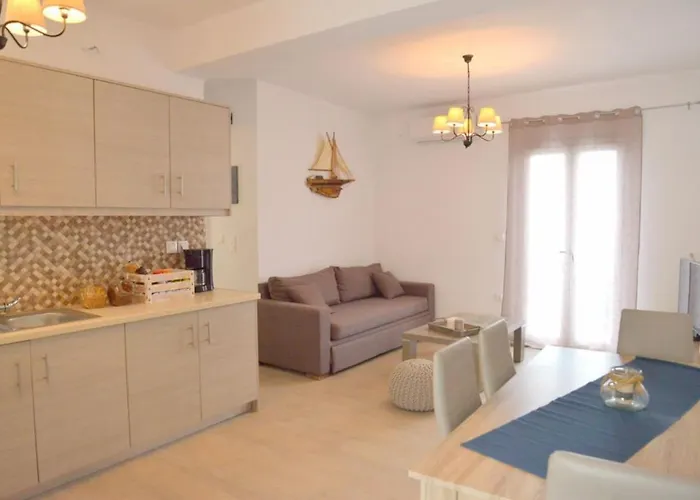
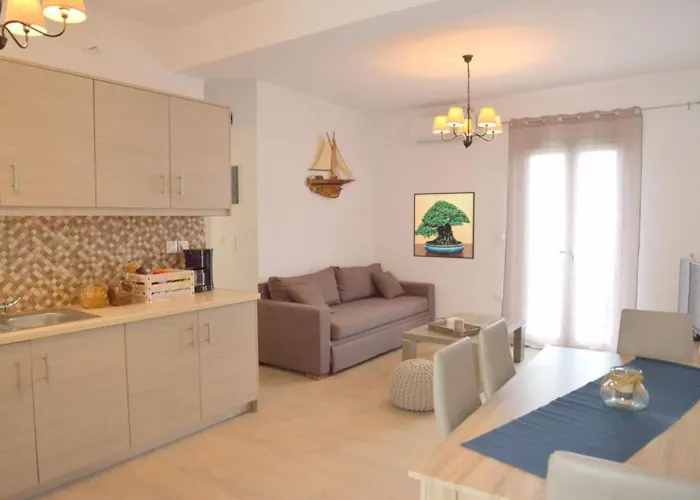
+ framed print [413,191,476,260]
